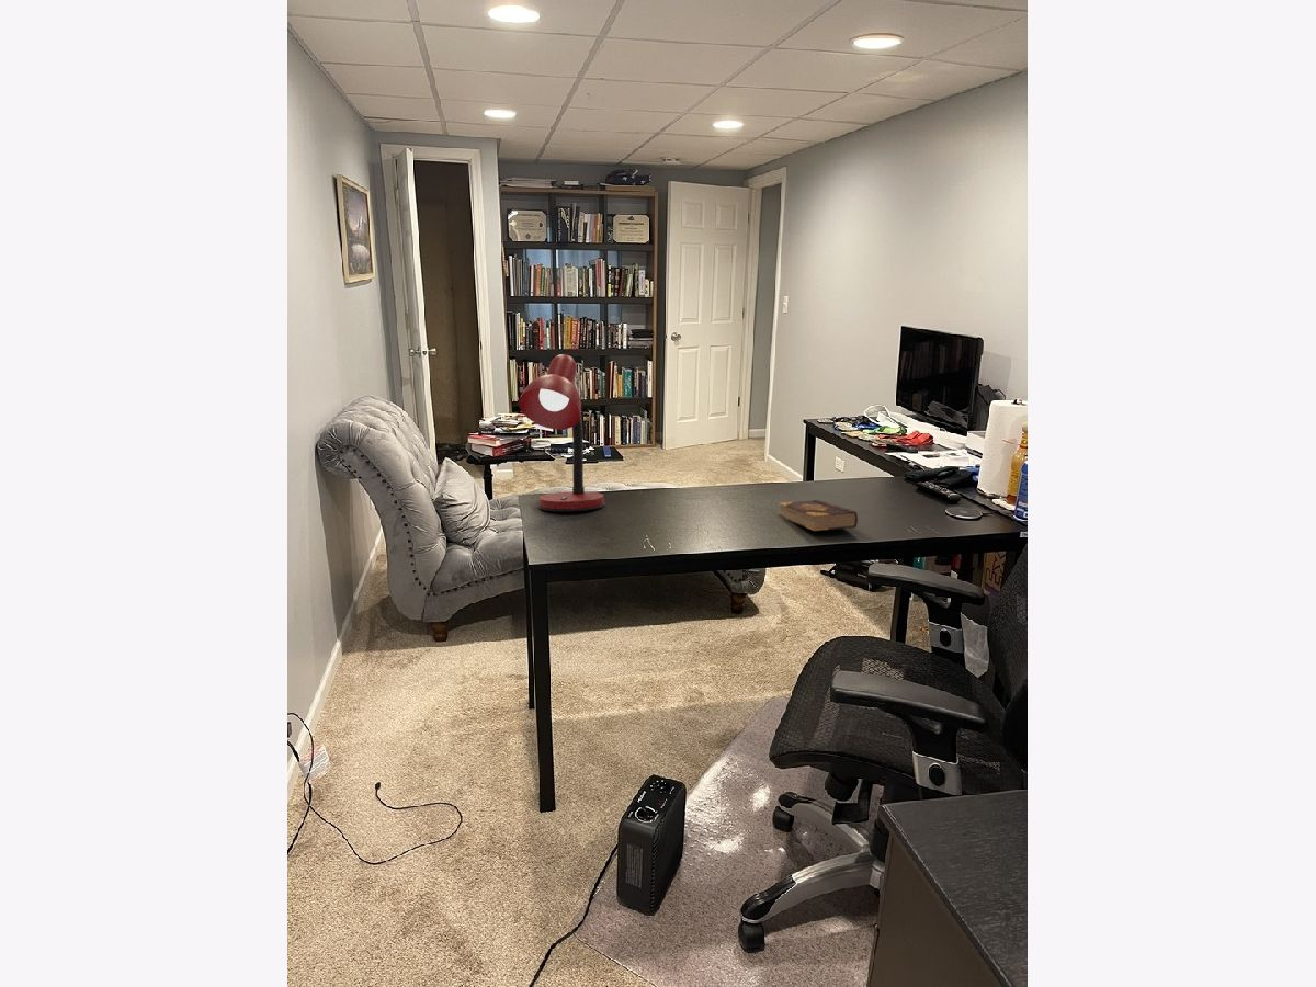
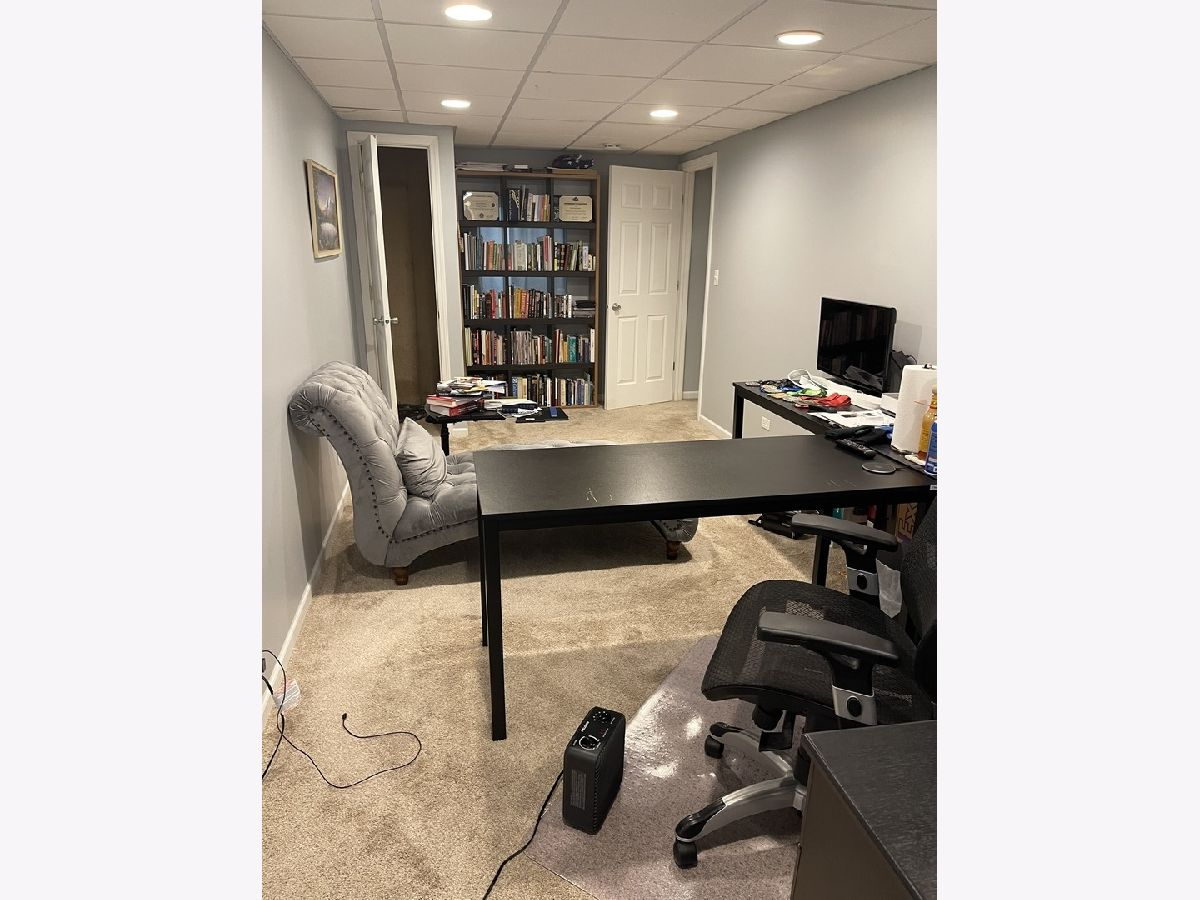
- book [779,499,859,532]
- desk lamp [518,353,606,512]
